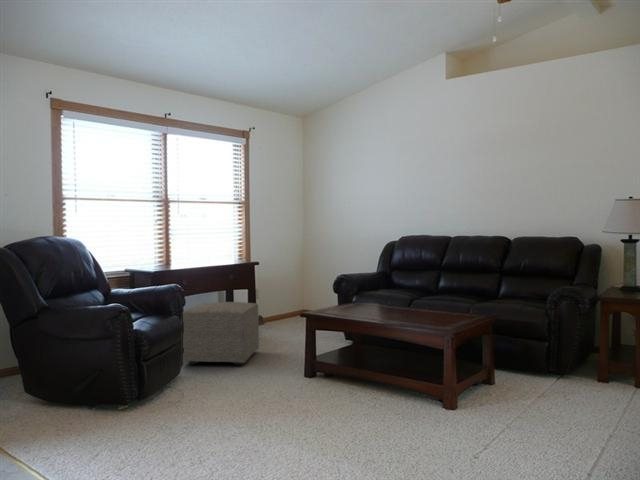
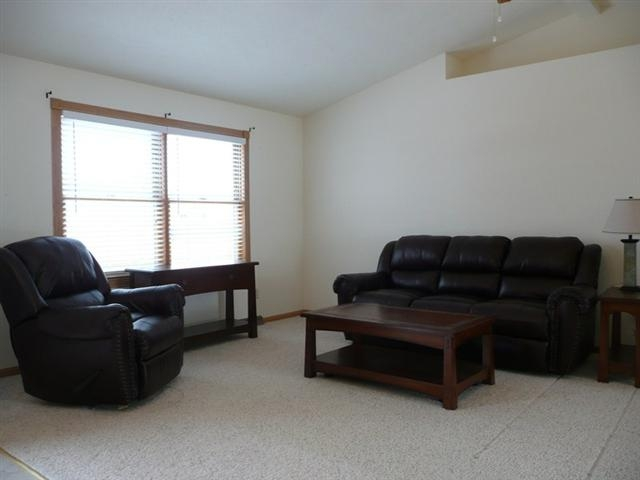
- ottoman [182,301,260,366]
